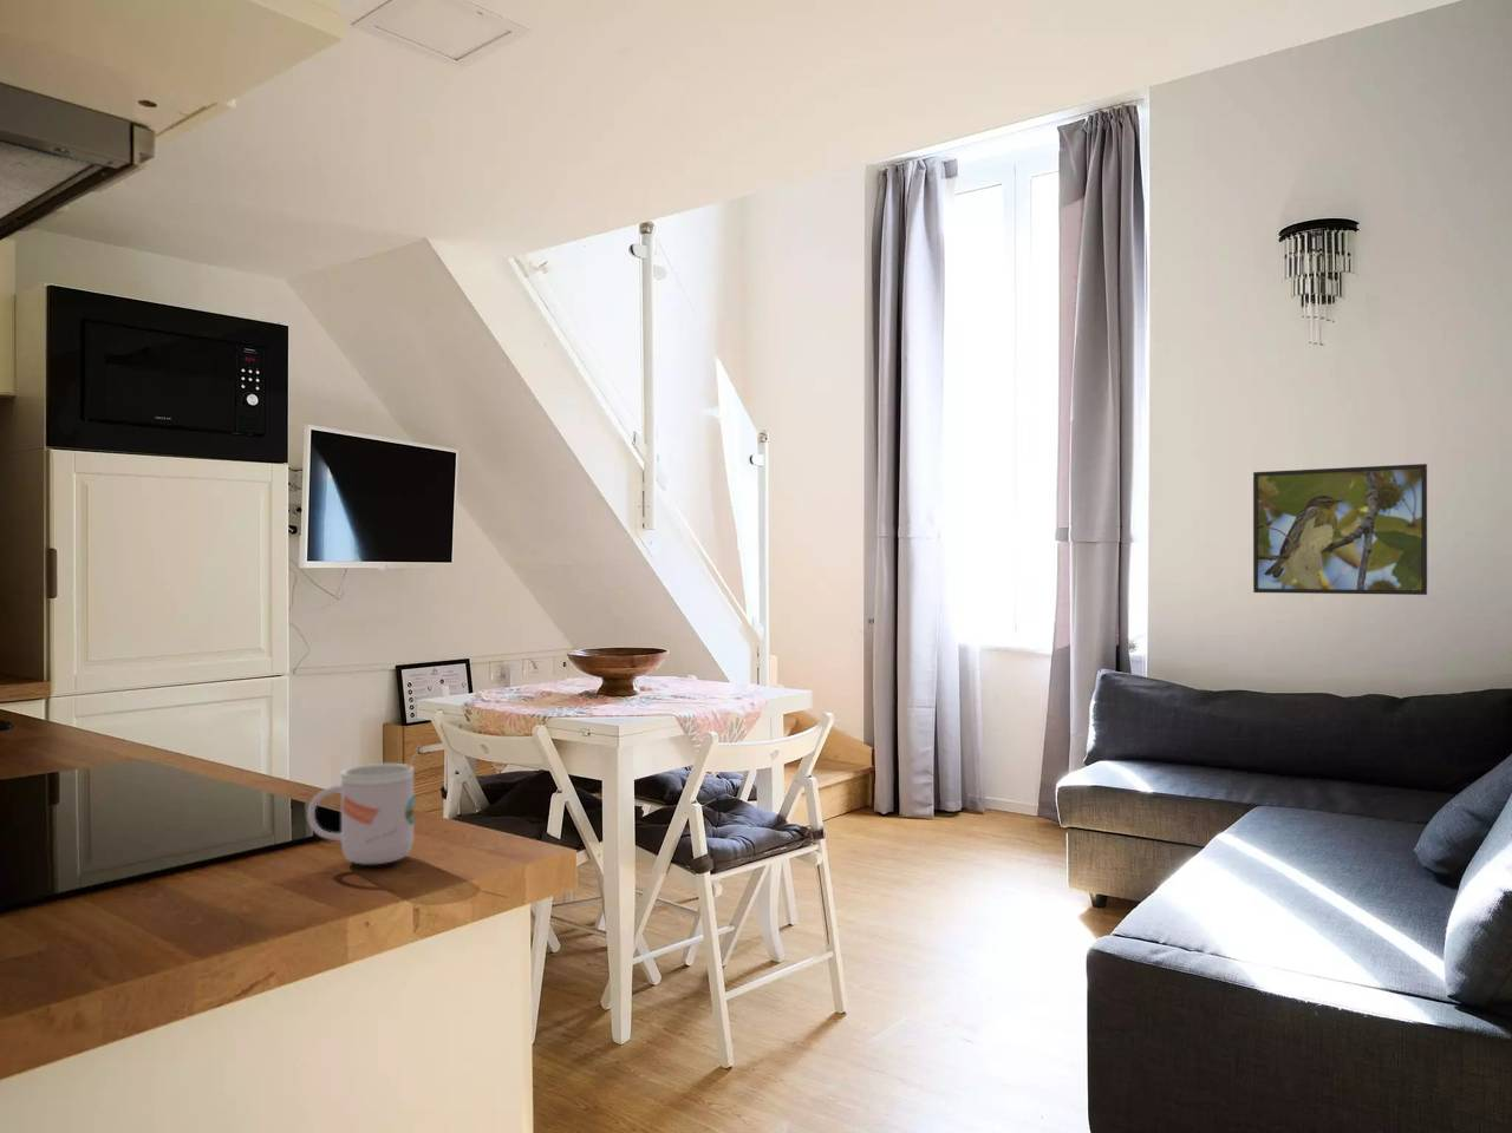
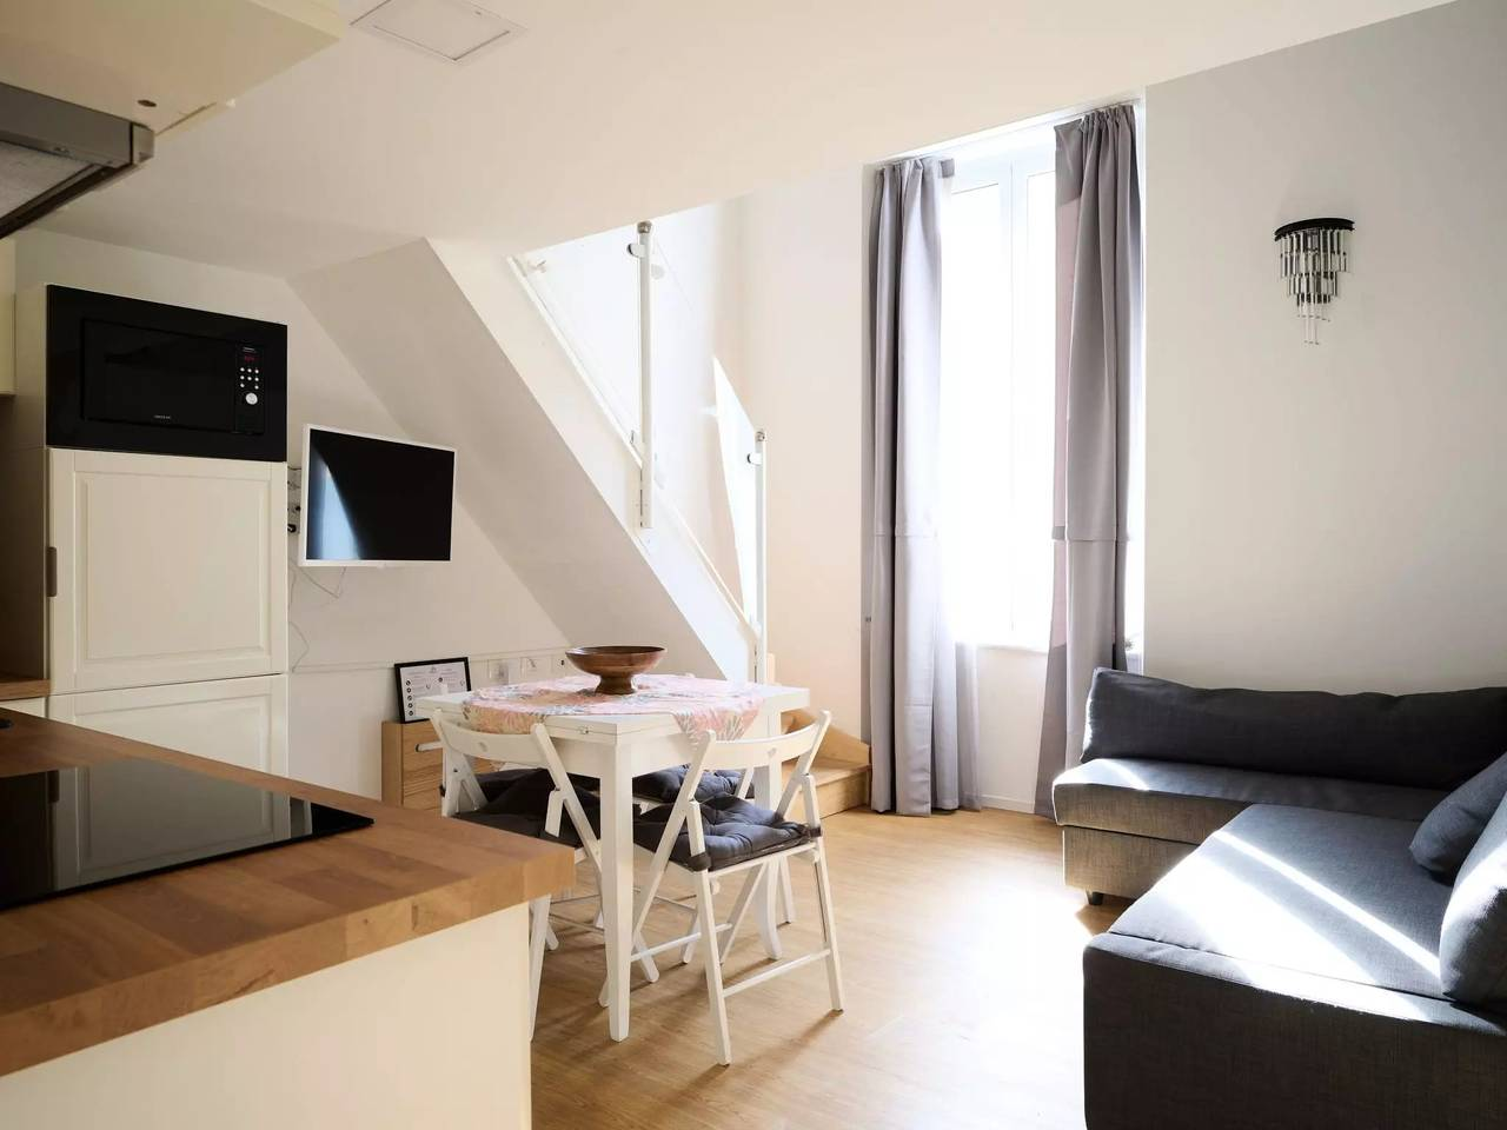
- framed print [1252,463,1429,596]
- mug [306,743,423,866]
